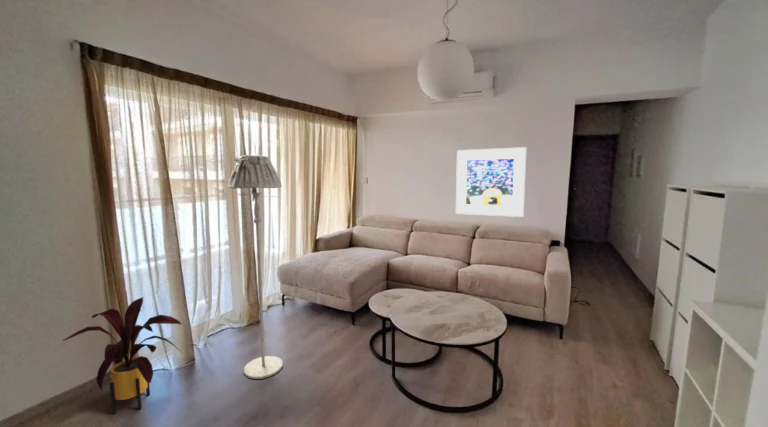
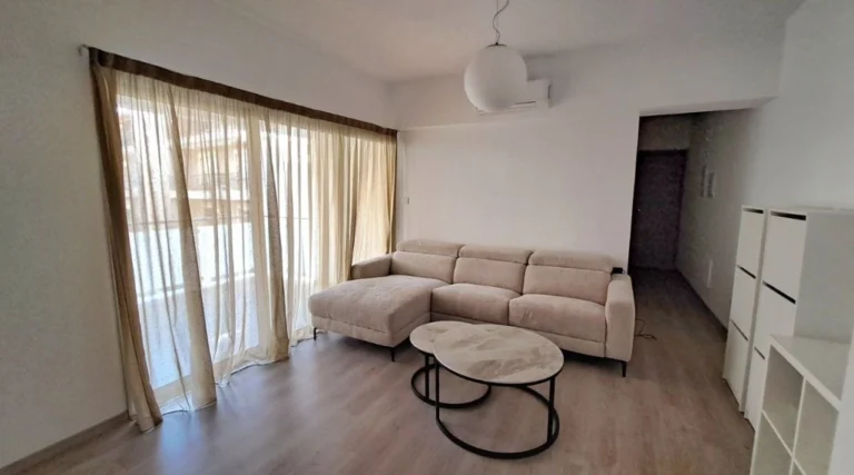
- floor lamp [227,154,284,380]
- house plant [61,296,183,415]
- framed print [455,146,527,218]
